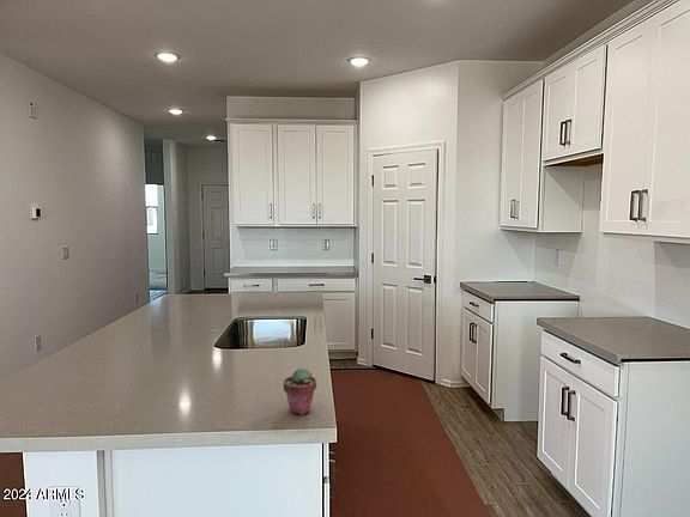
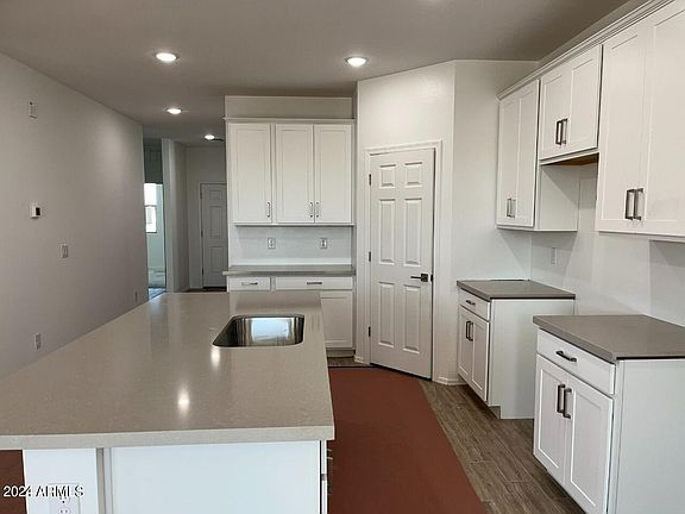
- potted succulent [283,367,317,416]
